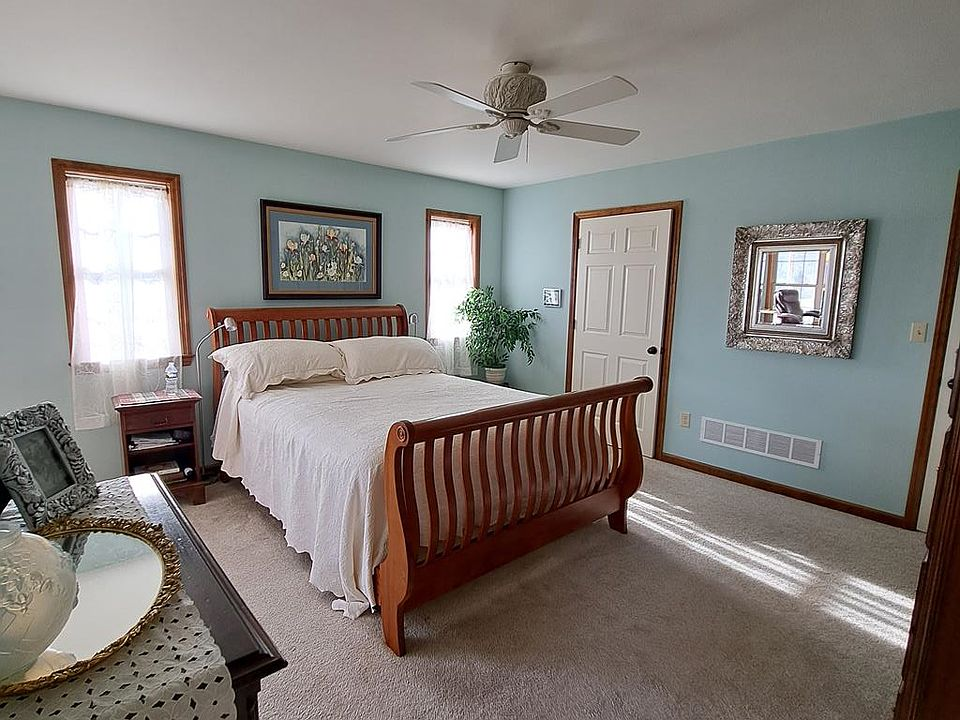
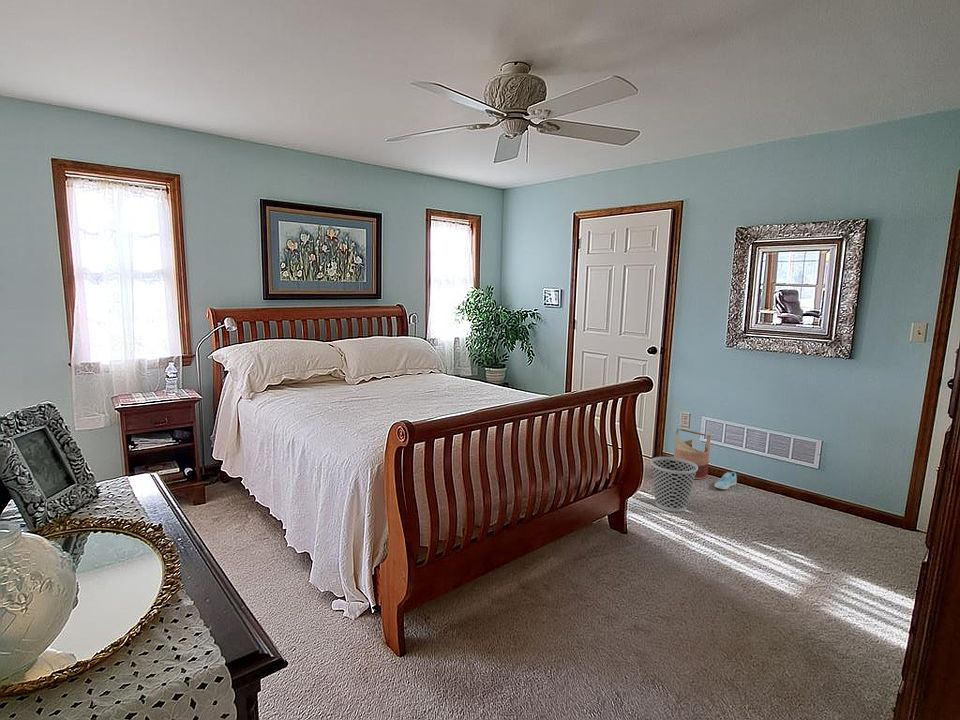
+ wastebasket [650,456,698,513]
+ sneaker [713,471,738,490]
+ basket [673,427,712,480]
